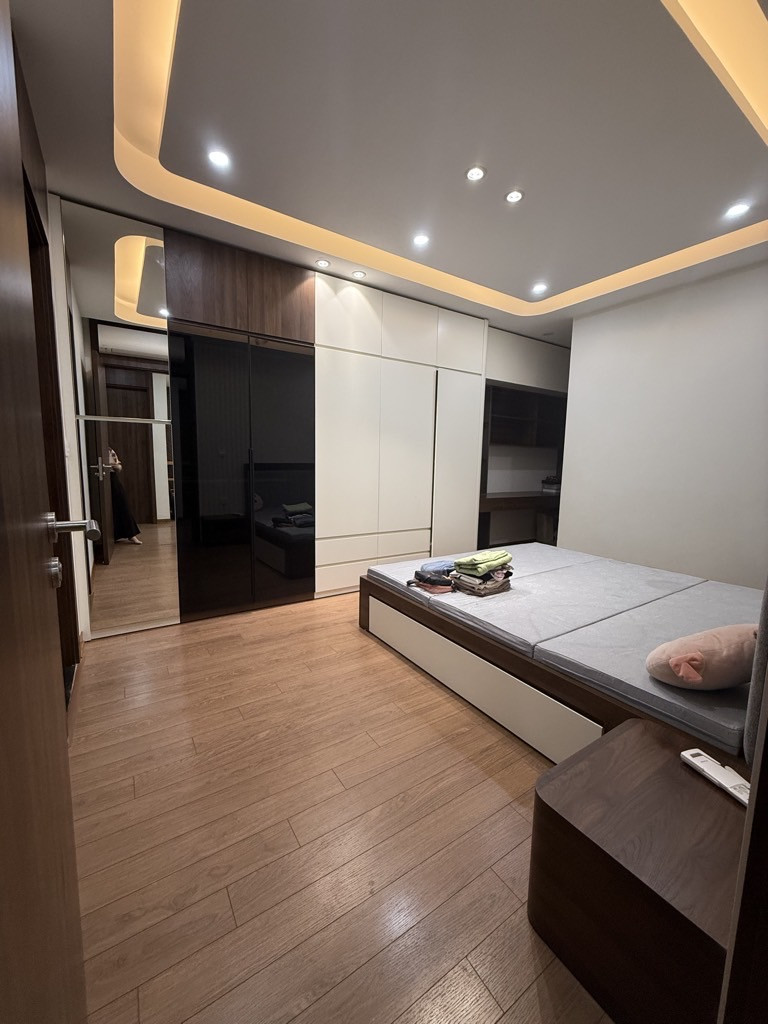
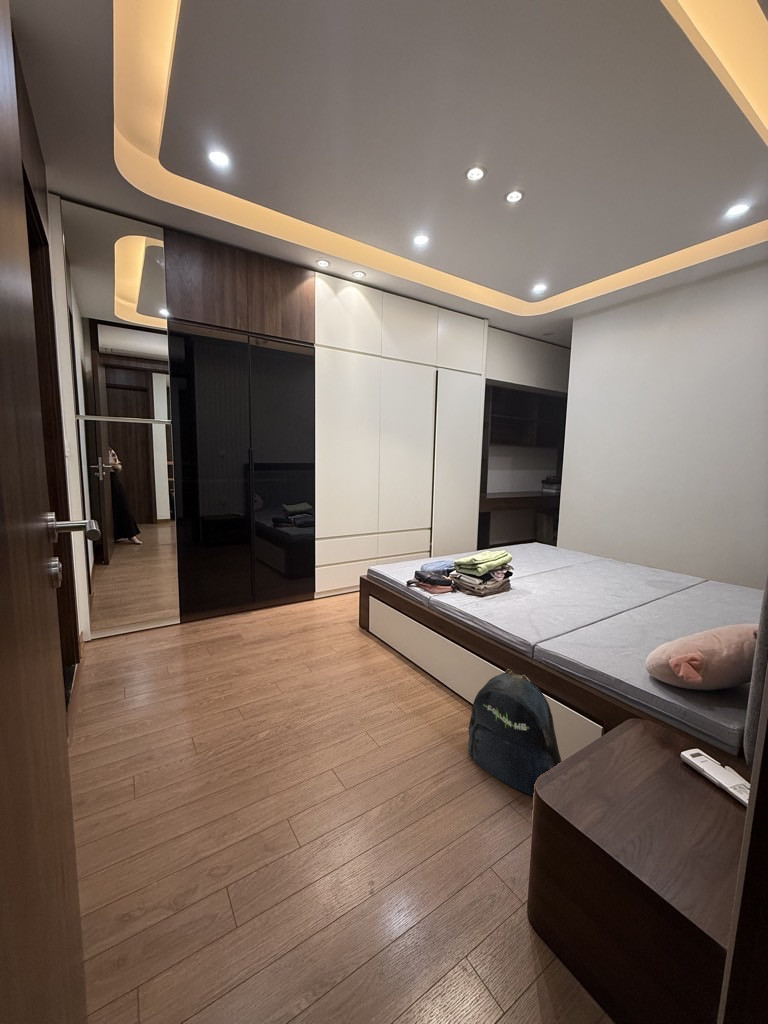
+ backpack [467,668,562,797]
